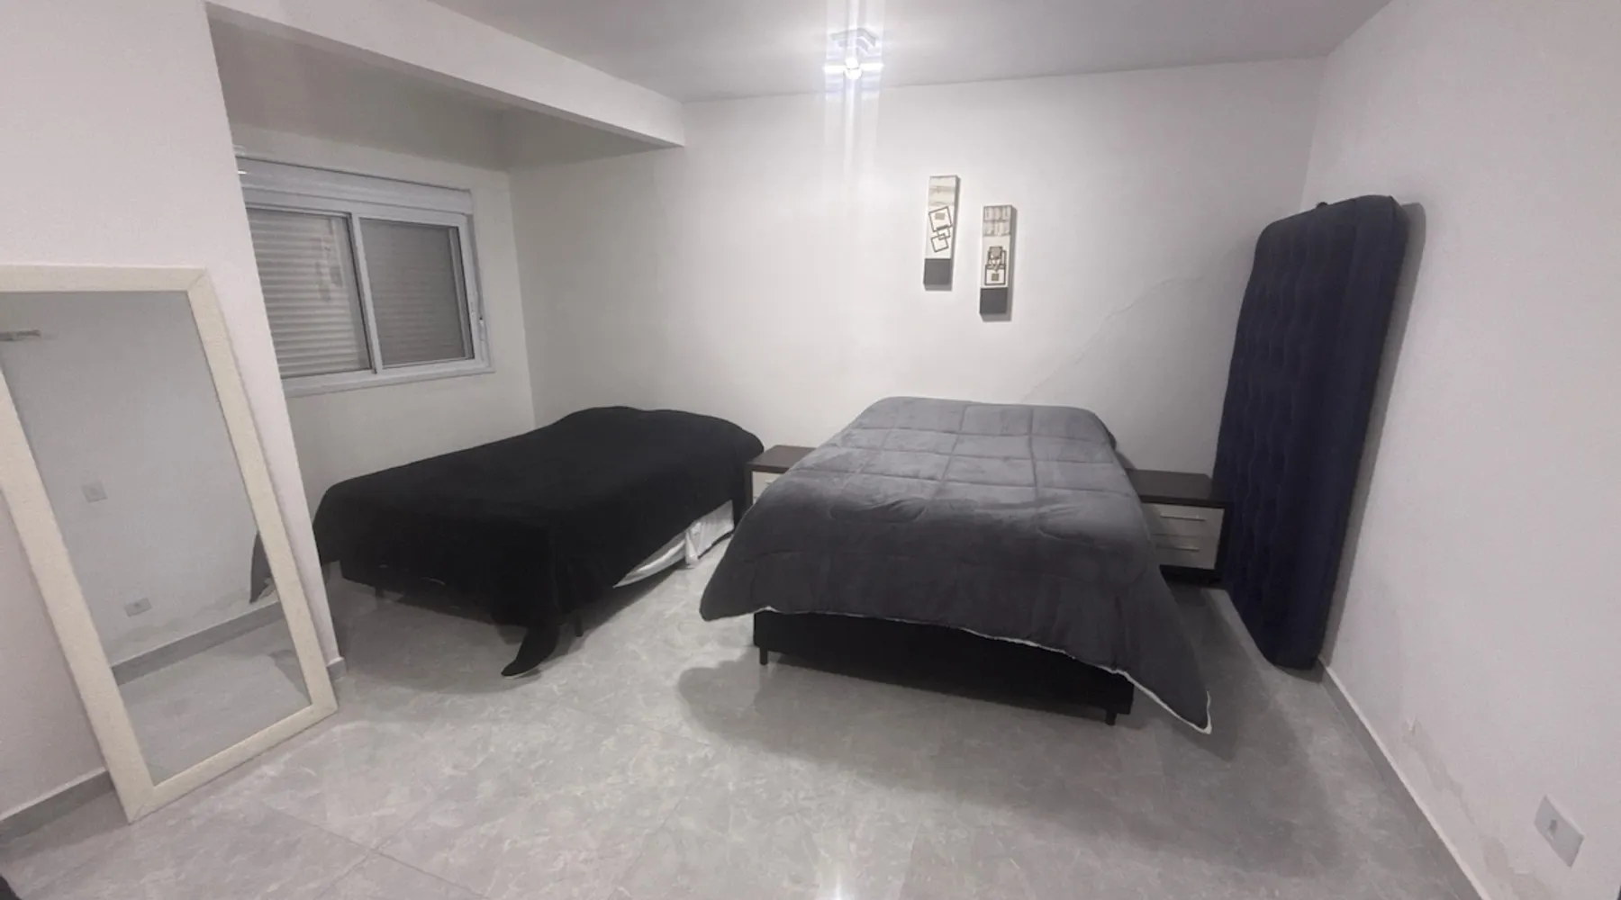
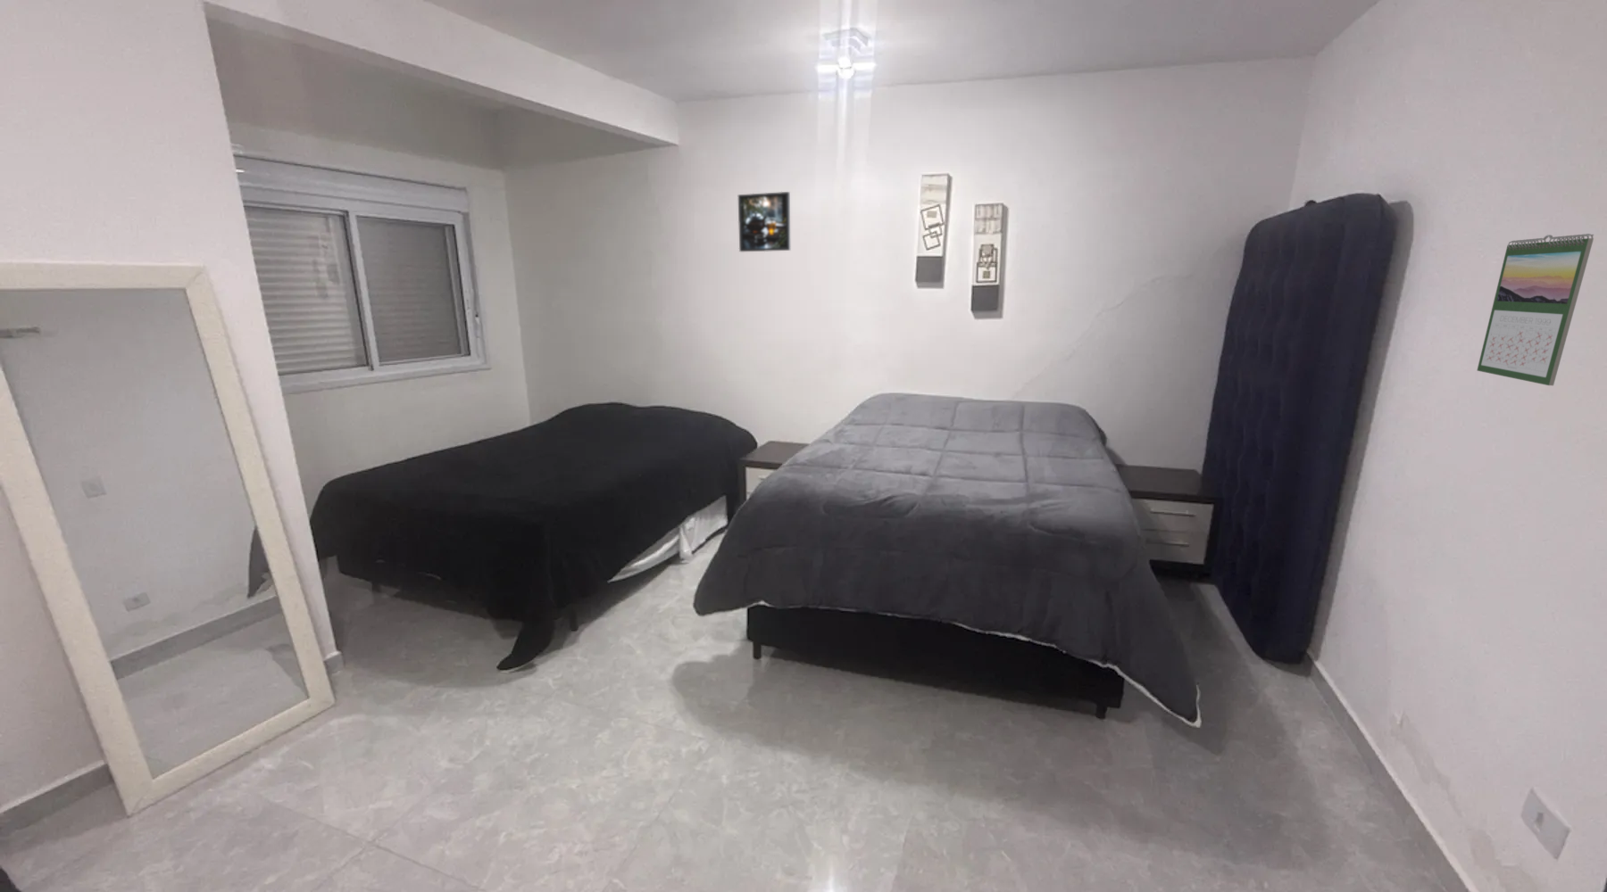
+ calendar [1476,233,1595,387]
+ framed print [738,191,791,253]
